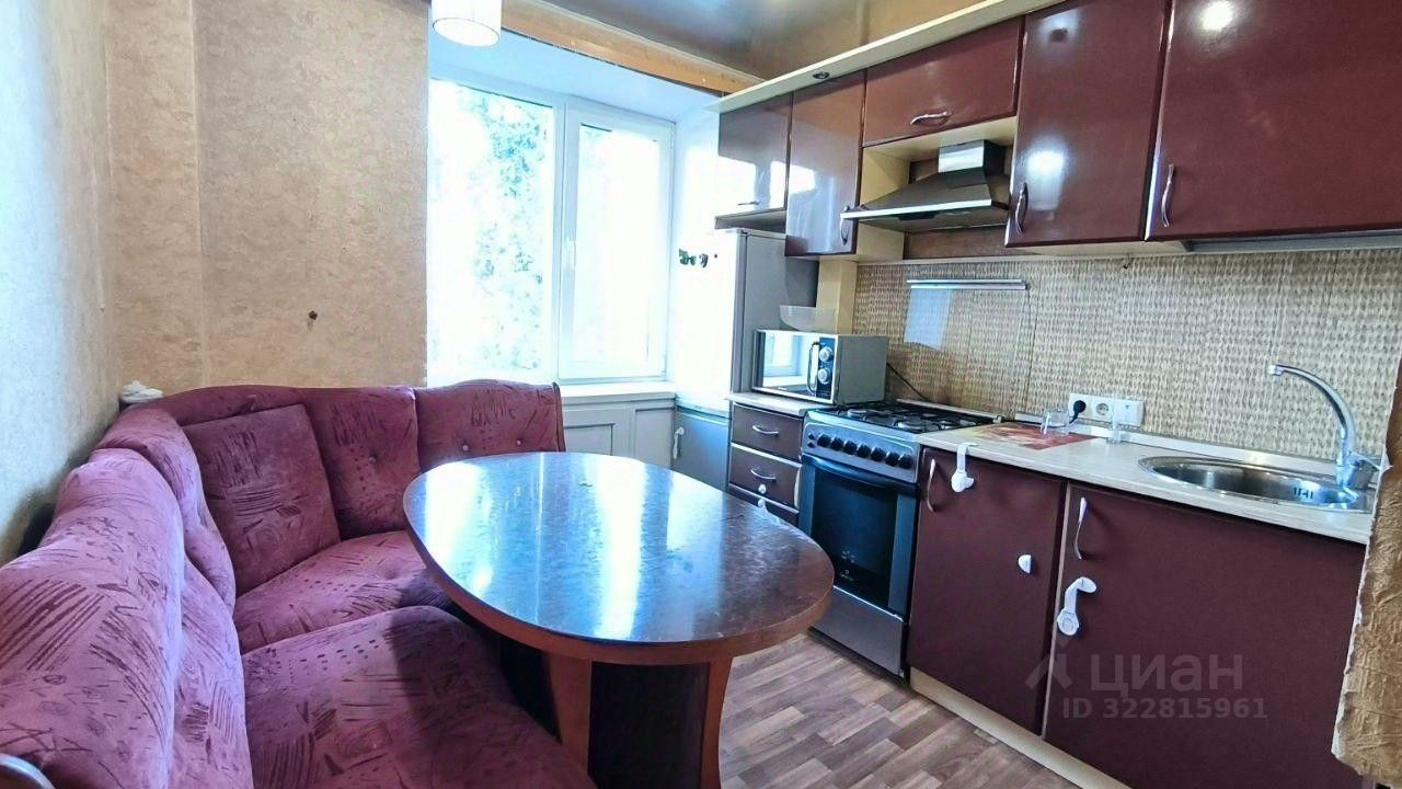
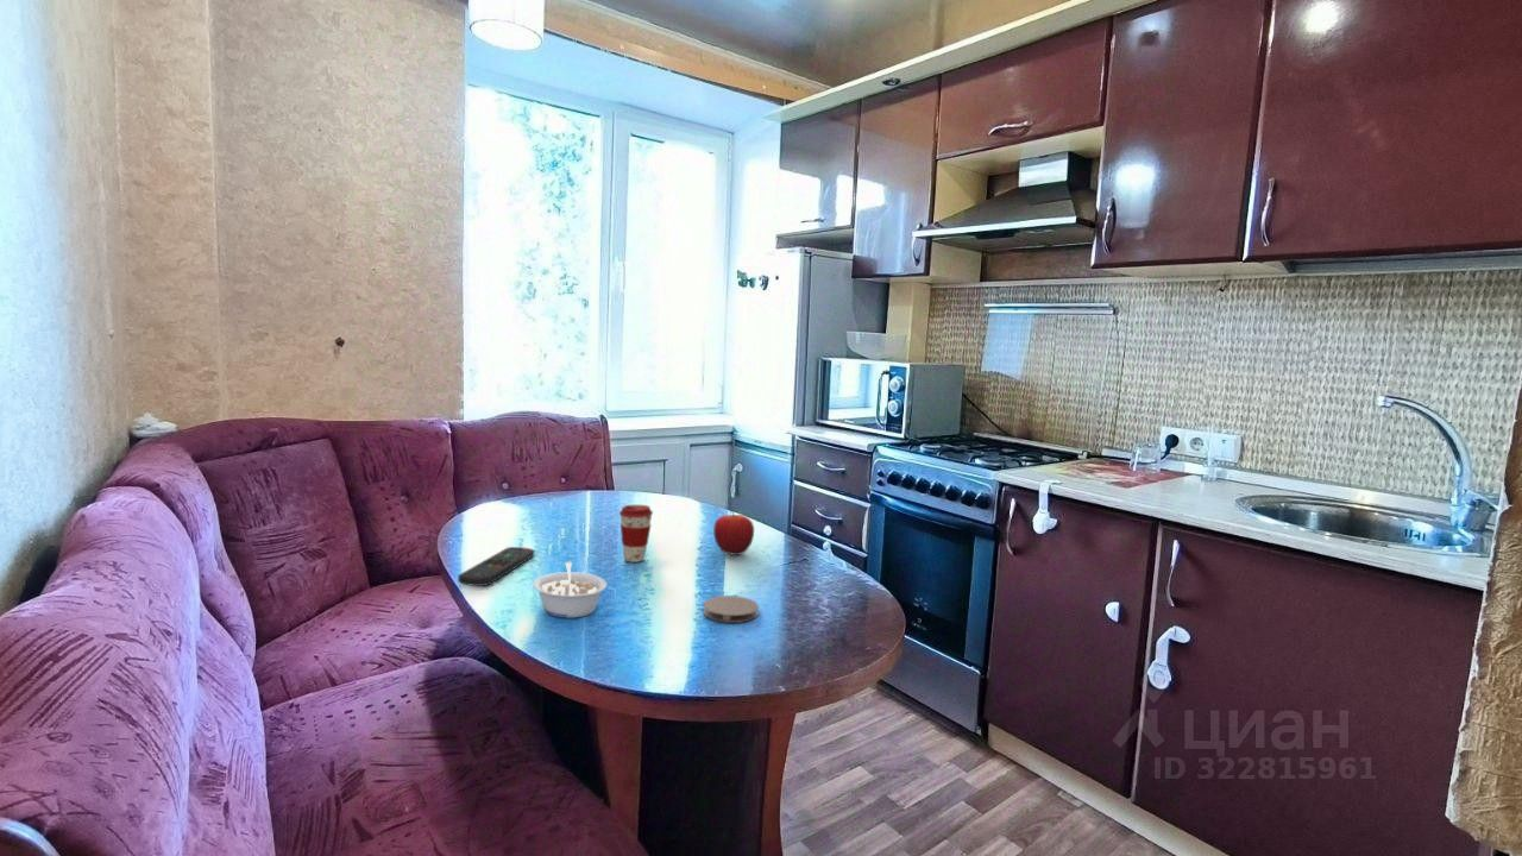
+ remote control [457,546,535,587]
+ fruit [712,509,755,556]
+ coffee cup [618,504,654,564]
+ coaster [702,594,760,624]
+ legume [532,561,609,619]
